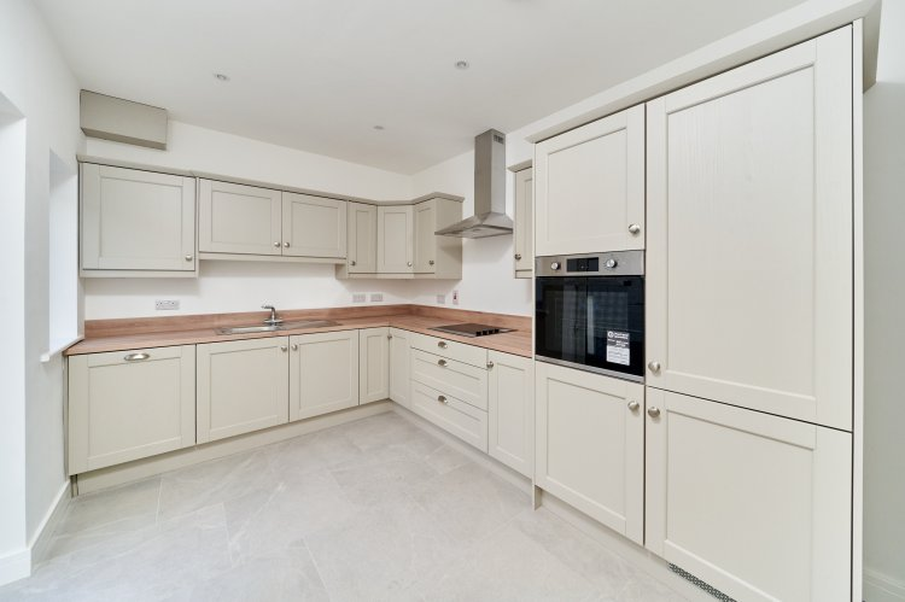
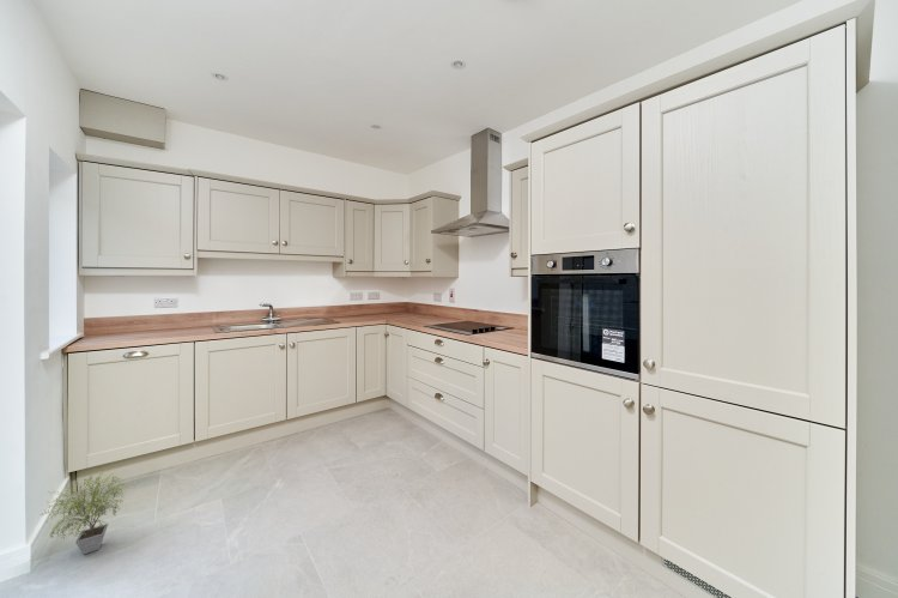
+ potted plant [41,467,131,556]
